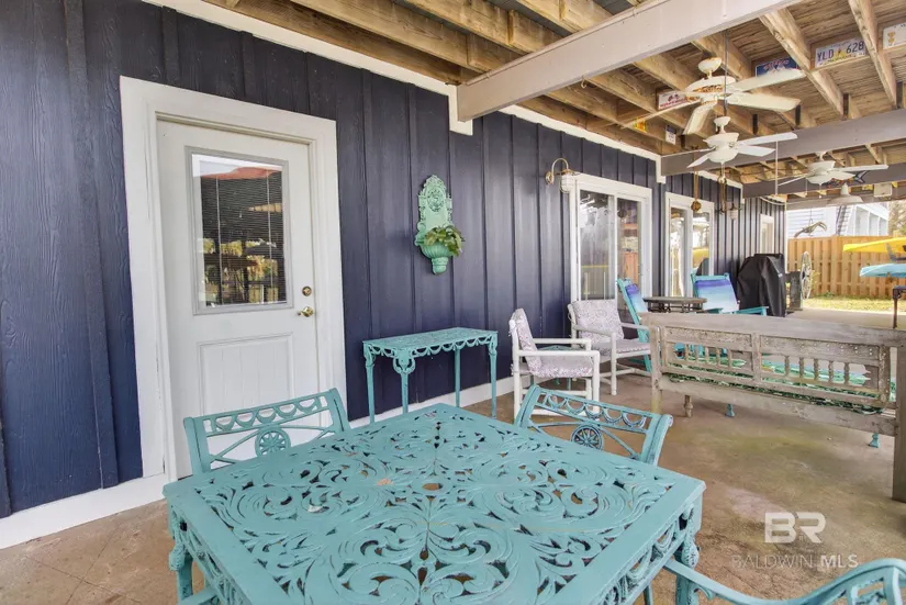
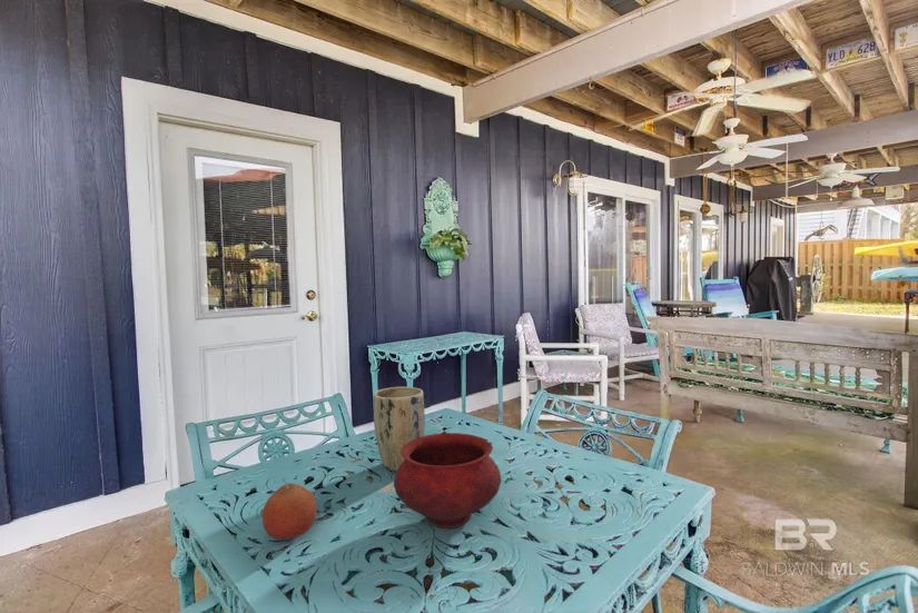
+ fruit [261,483,318,541]
+ plant pot [372,386,426,472]
+ bowl [393,432,503,530]
